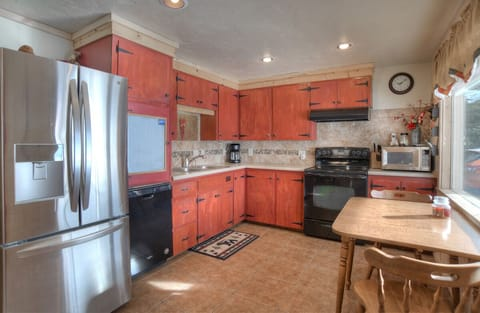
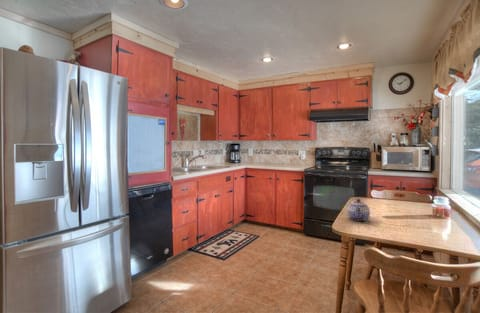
+ teapot [346,198,371,222]
